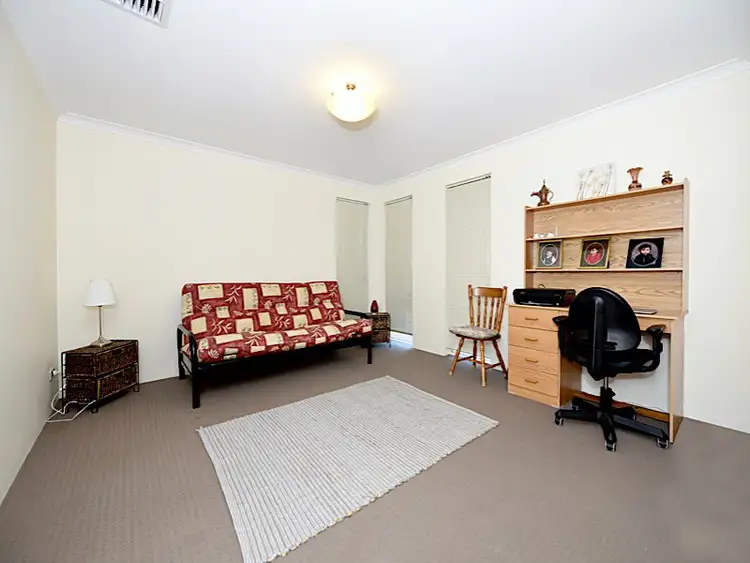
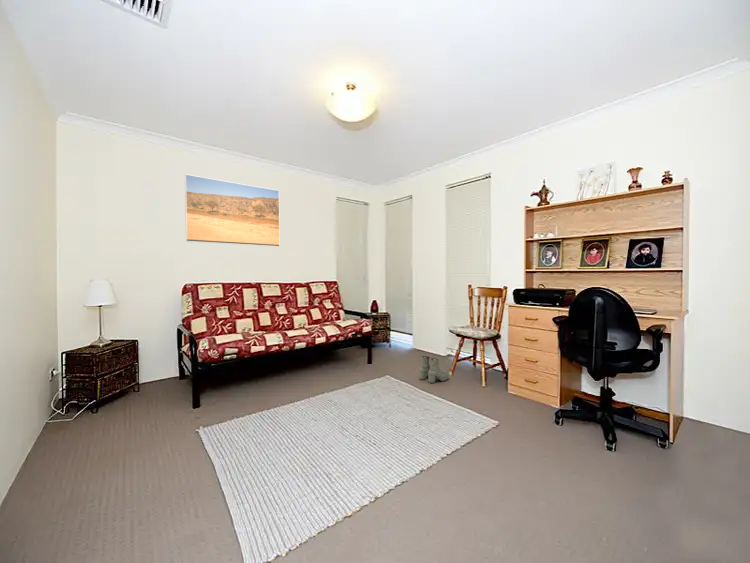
+ boots [418,355,450,384]
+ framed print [184,173,281,248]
